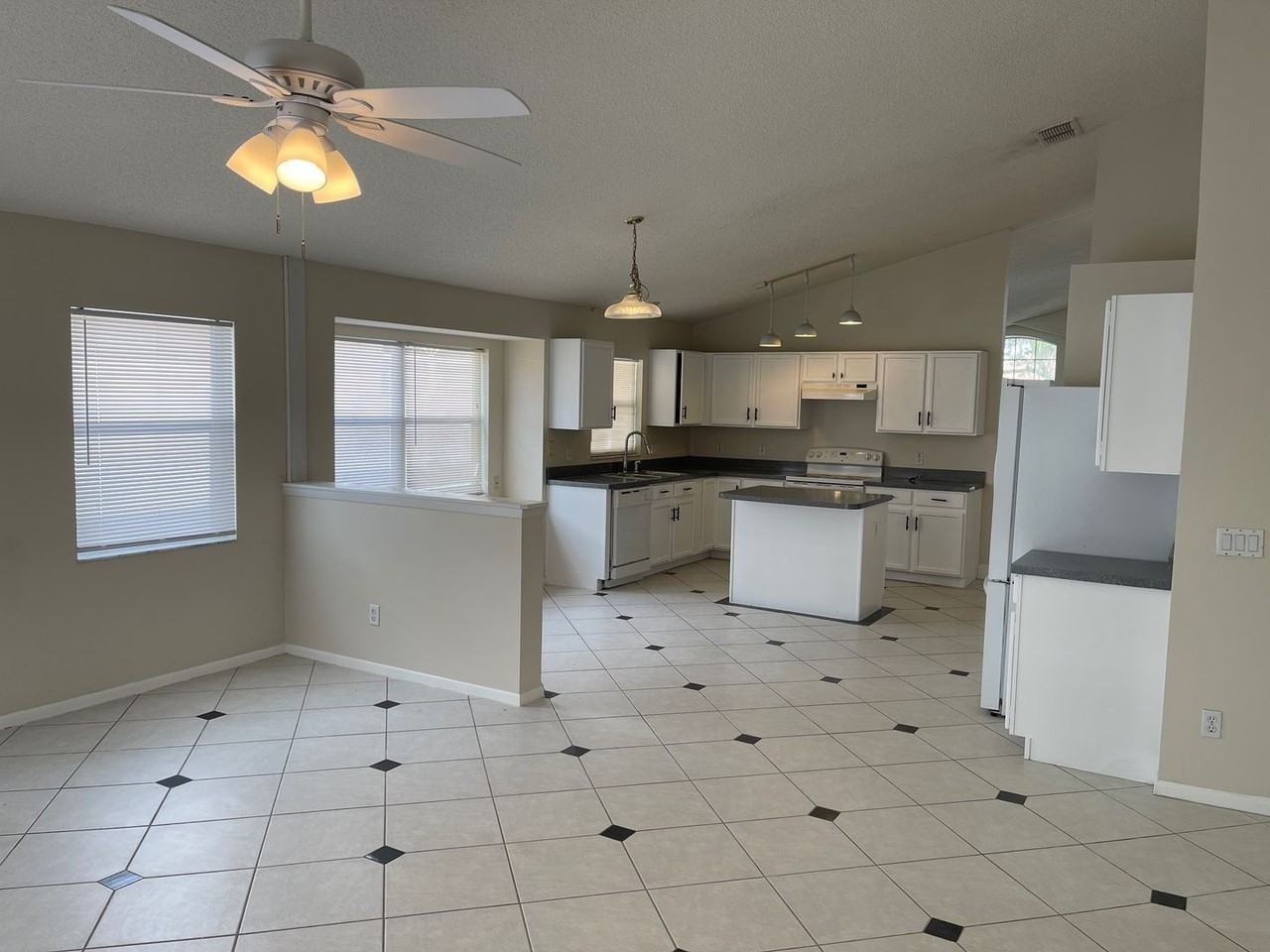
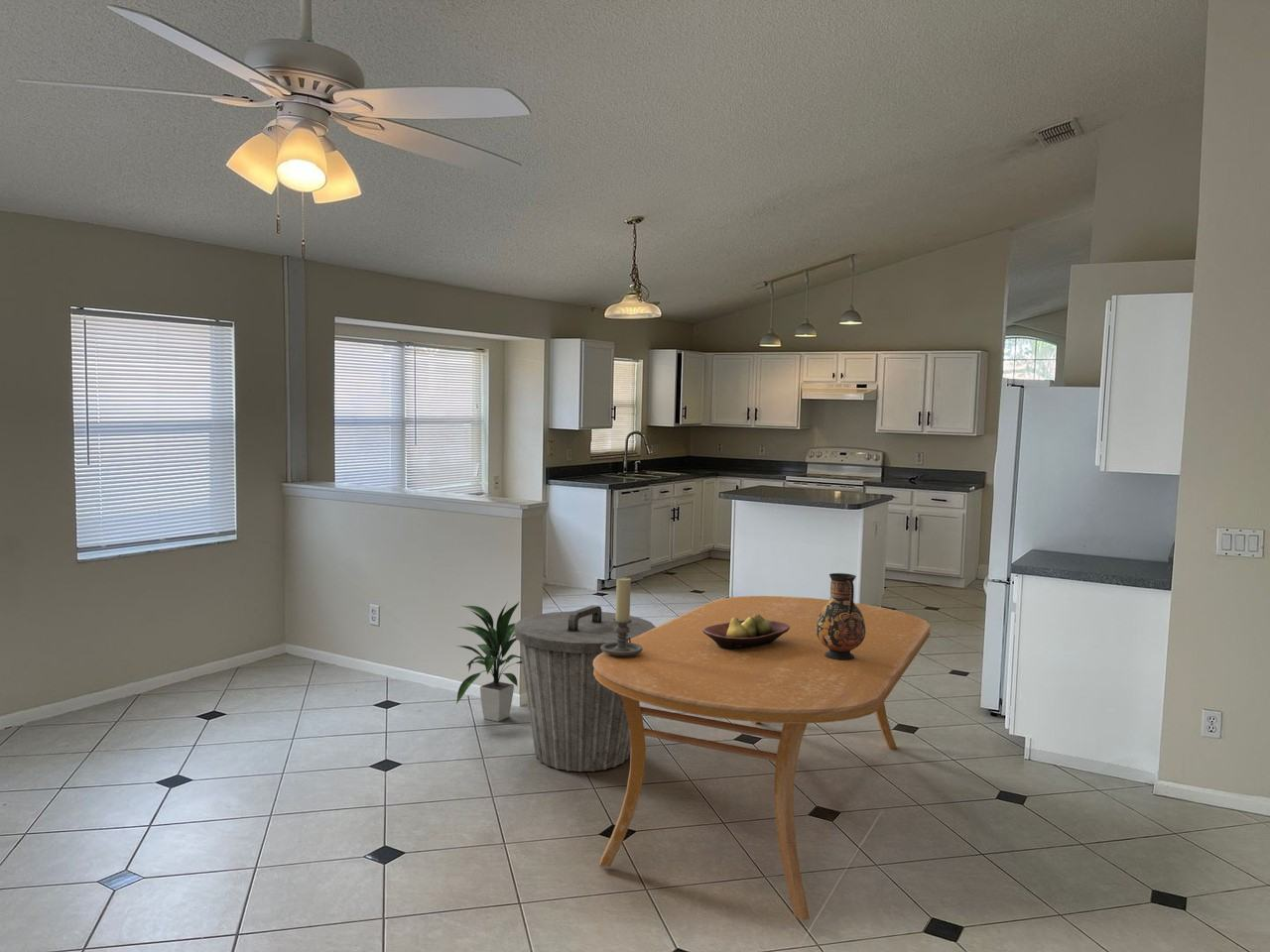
+ fruit bowl [702,614,790,650]
+ vase [817,572,866,660]
+ dining table [593,595,933,922]
+ candle holder [601,576,643,657]
+ indoor plant [454,600,523,723]
+ trash can [514,604,657,773]
